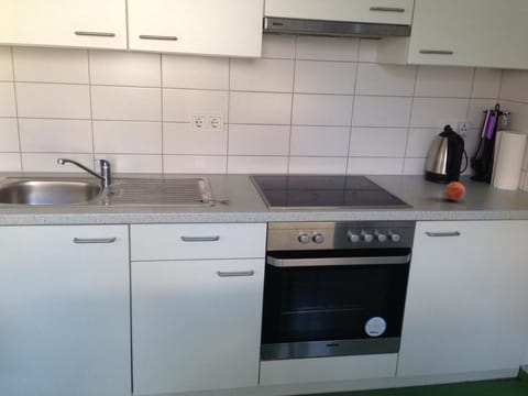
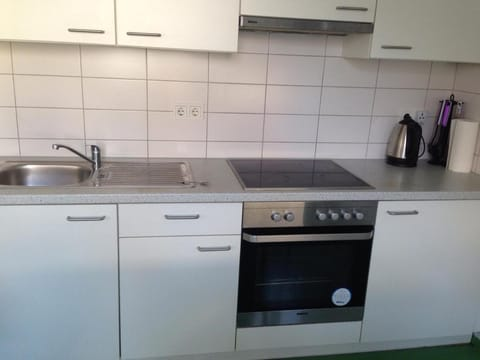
- apple [444,180,466,201]
